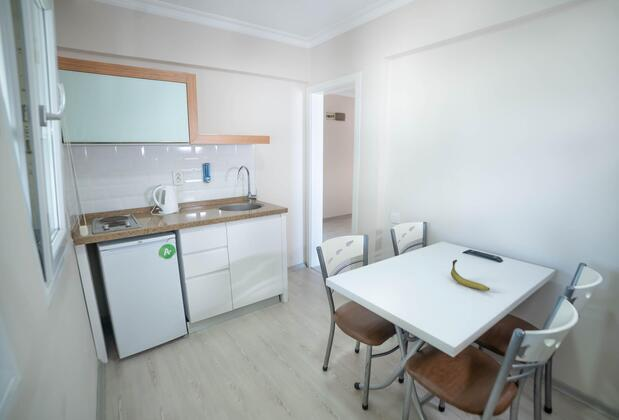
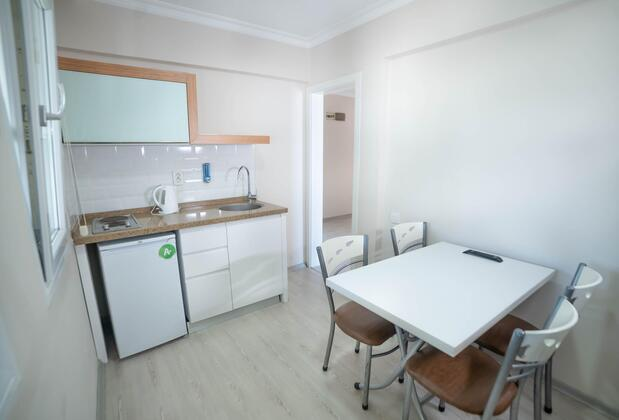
- banana [450,259,491,292]
